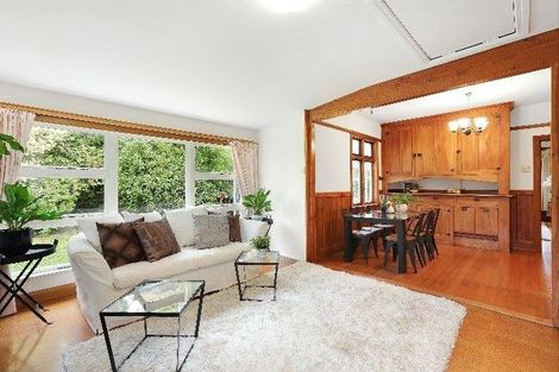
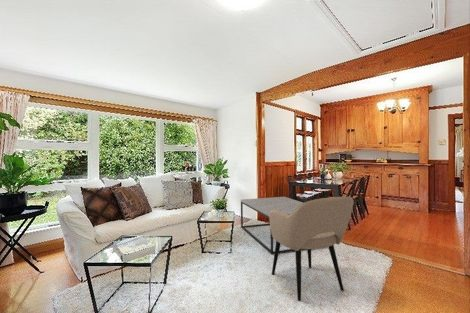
+ armchair [268,196,355,302]
+ coffee table [240,196,307,255]
